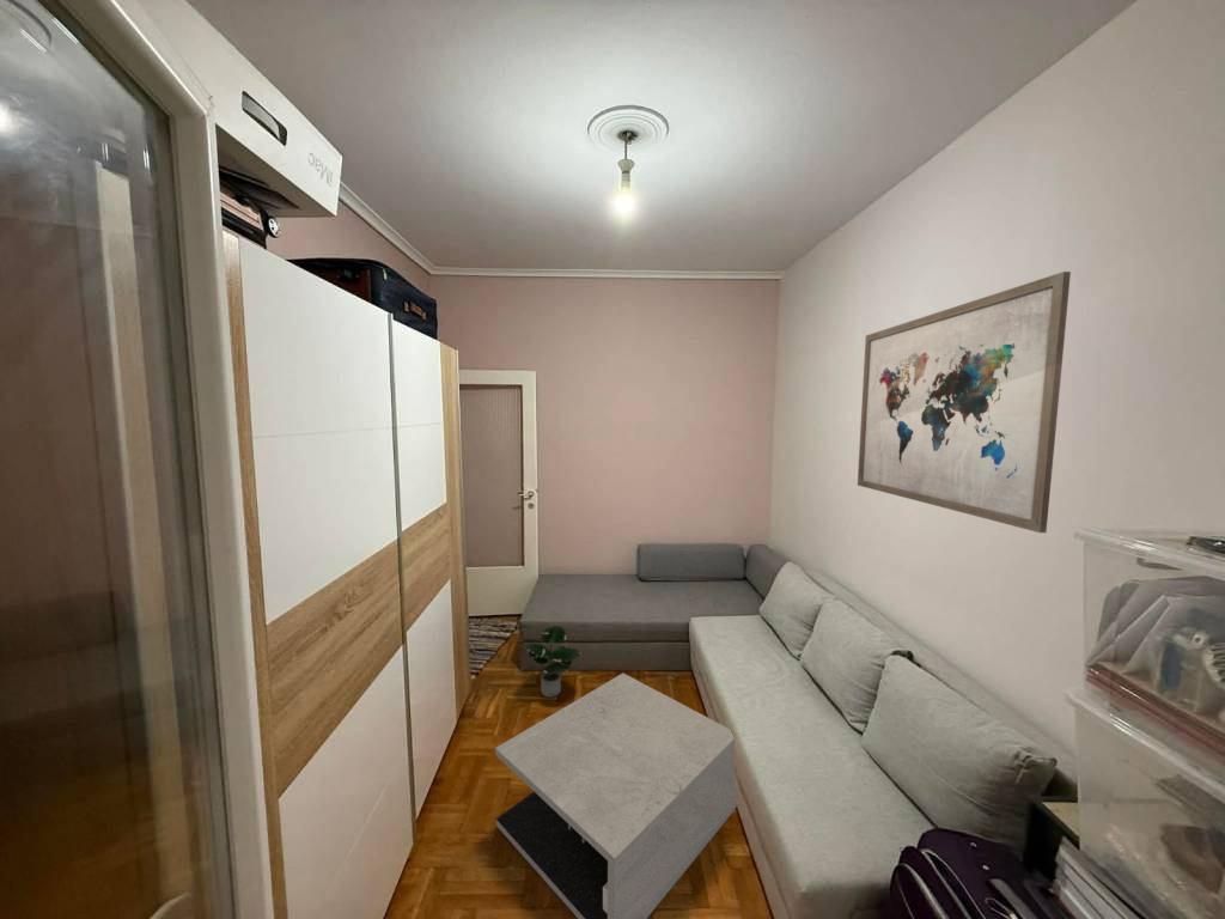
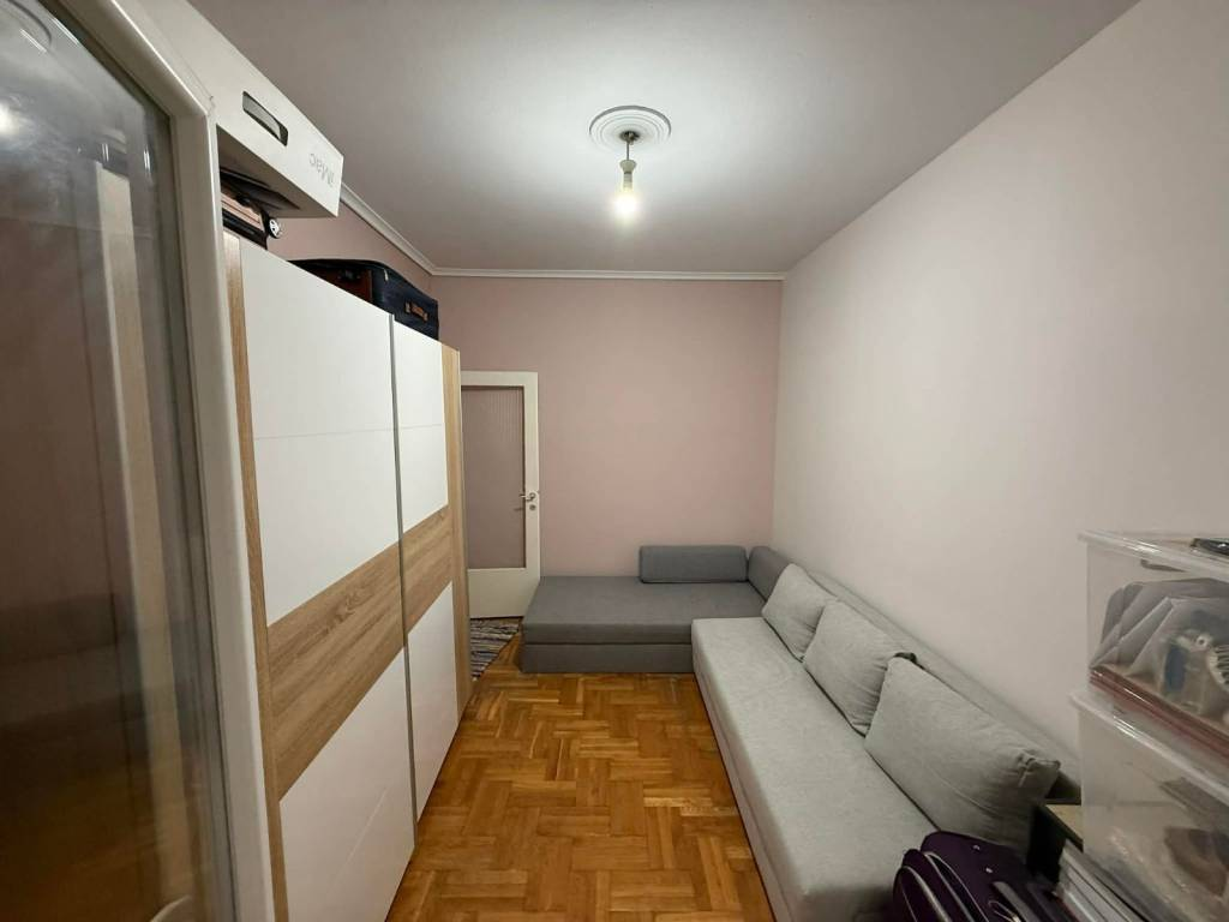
- wall art [857,270,1072,534]
- coffee table [494,672,738,919]
- potted plant [523,625,583,699]
